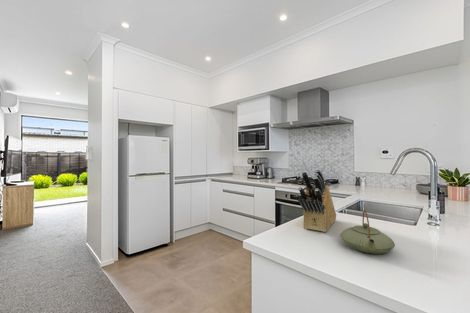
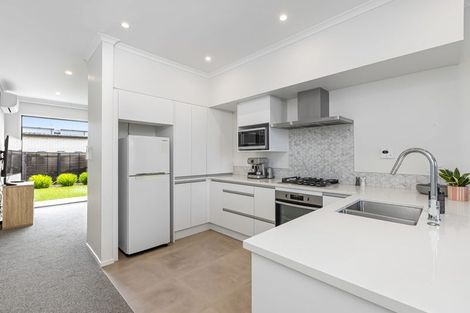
- knife block [297,168,337,233]
- teapot [339,209,396,255]
